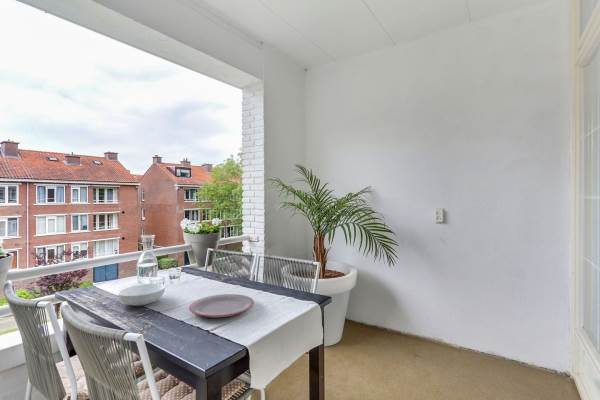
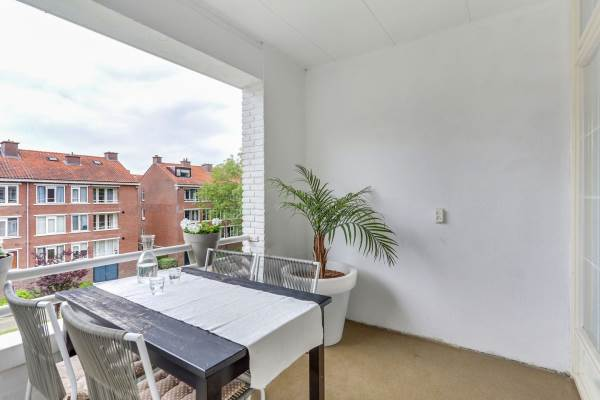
- plate [188,293,255,318]
- serving bowl [117,283,166,307]
